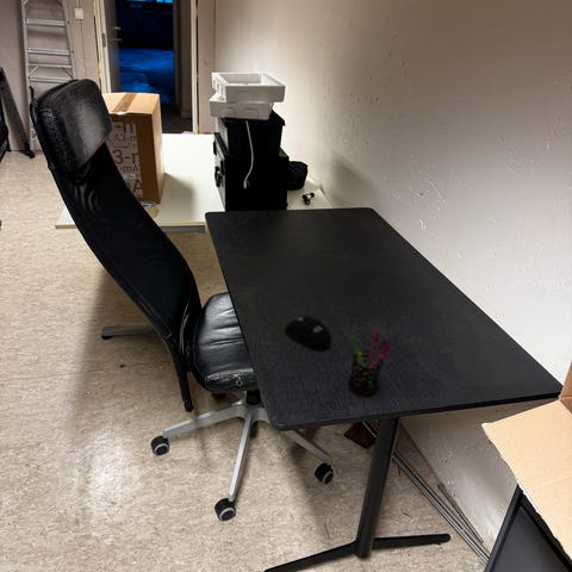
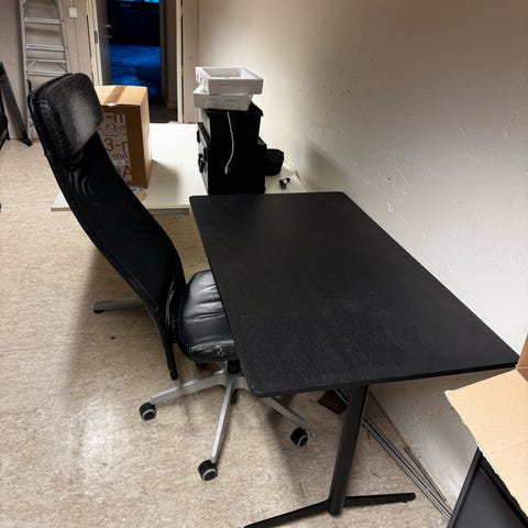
- pen holder [348,330,393,397]
- computer mouse [284,315,332,352]
